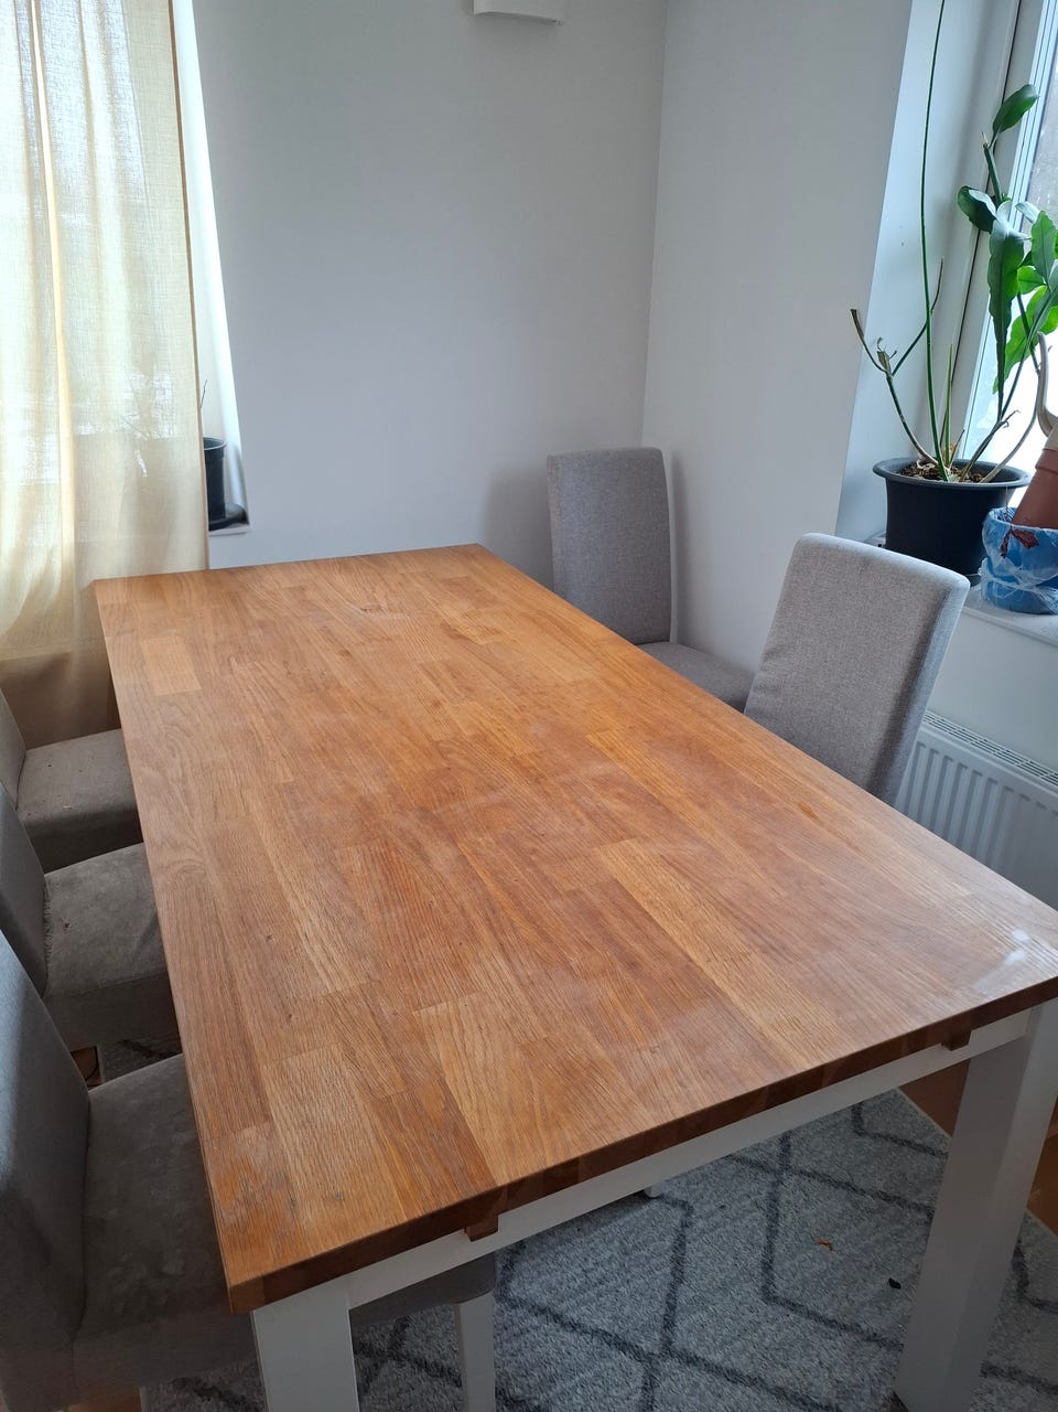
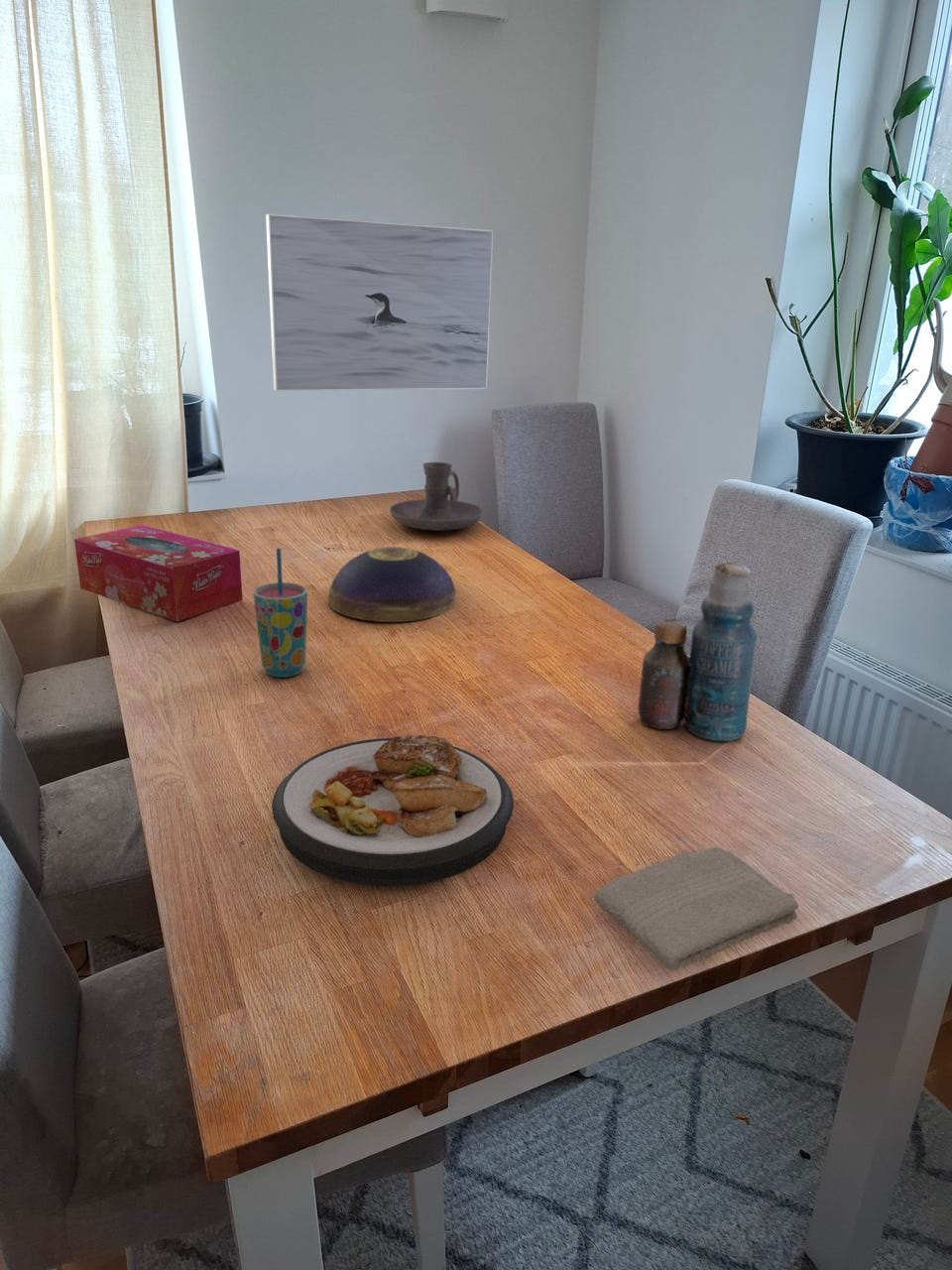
+ washcloth [593,846,799,972]
+ decorative bowl [327,546,458,623]
+ plate [271,734,515,887]
+ candle holder [389,461,484,532]
+ cup [253,548,308,679]
+ tissue box [73,524,243,622]
+ bottle [637,562,758,742]
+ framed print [265,213,494,392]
